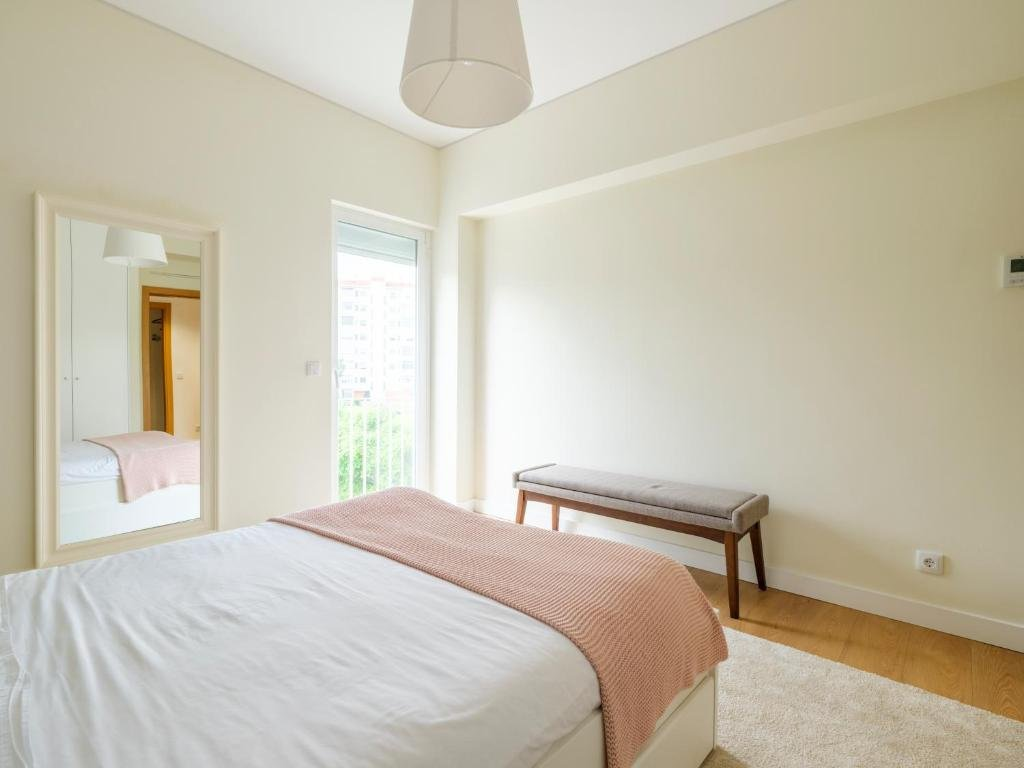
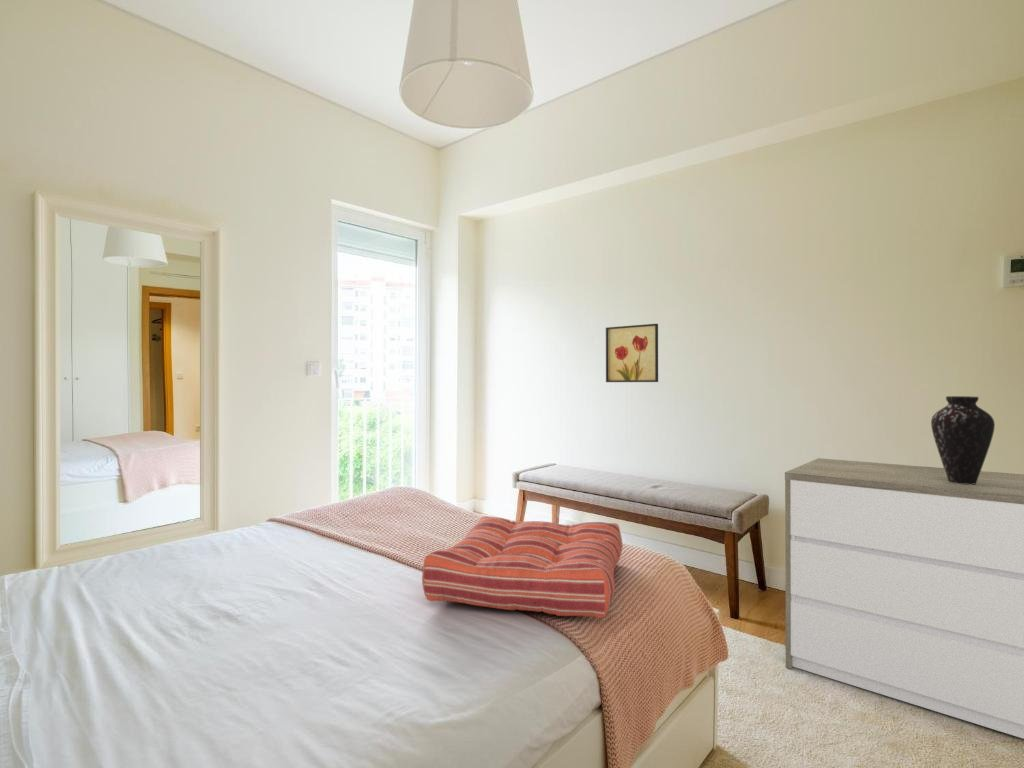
+ wall art [605,323,659,383]
+ seat cushion [421,515,624,619]
+ vase [930,395,996,485]
+ dresser [784,457,1024,740]
